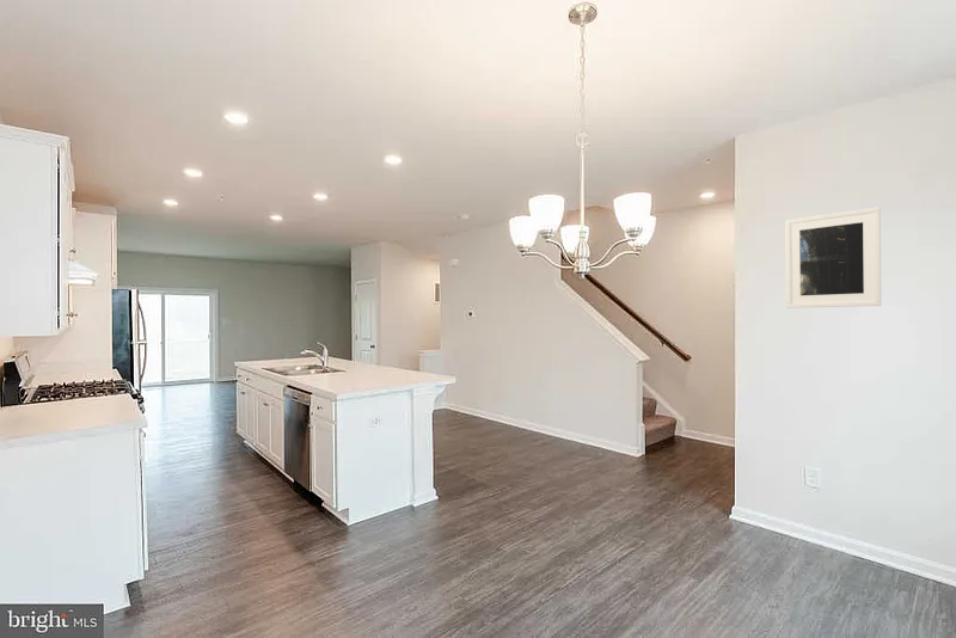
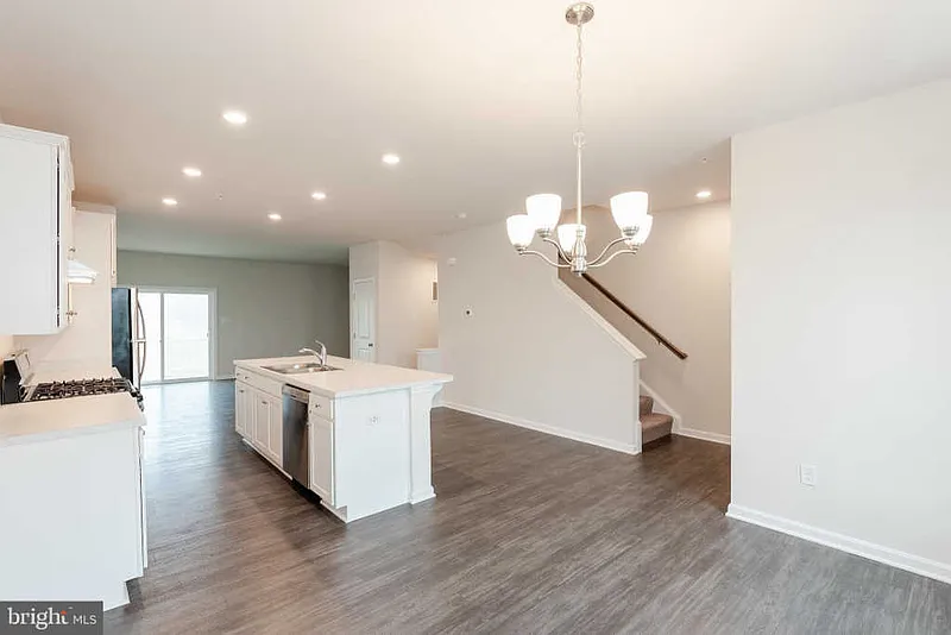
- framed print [784,205,882,309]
